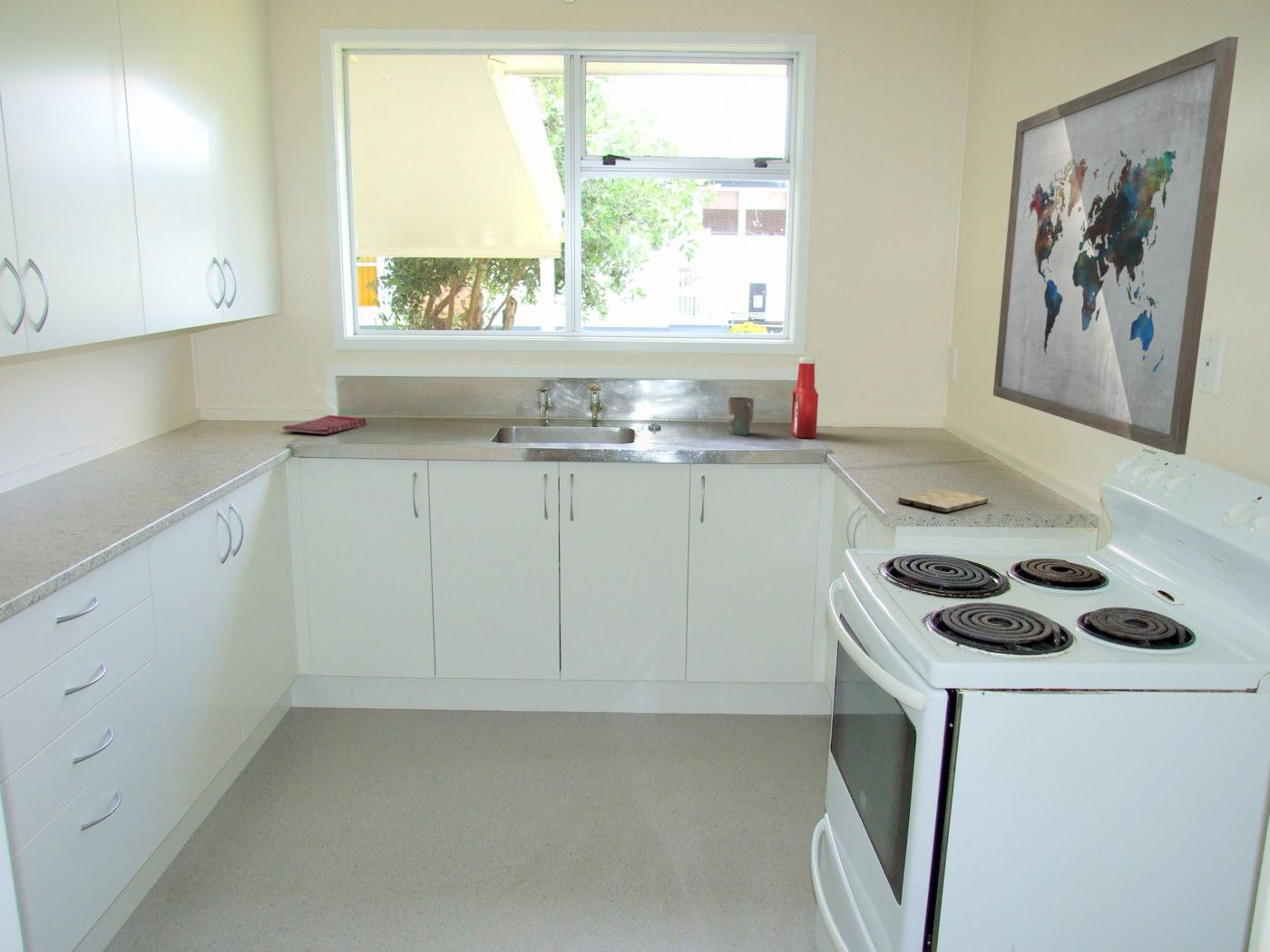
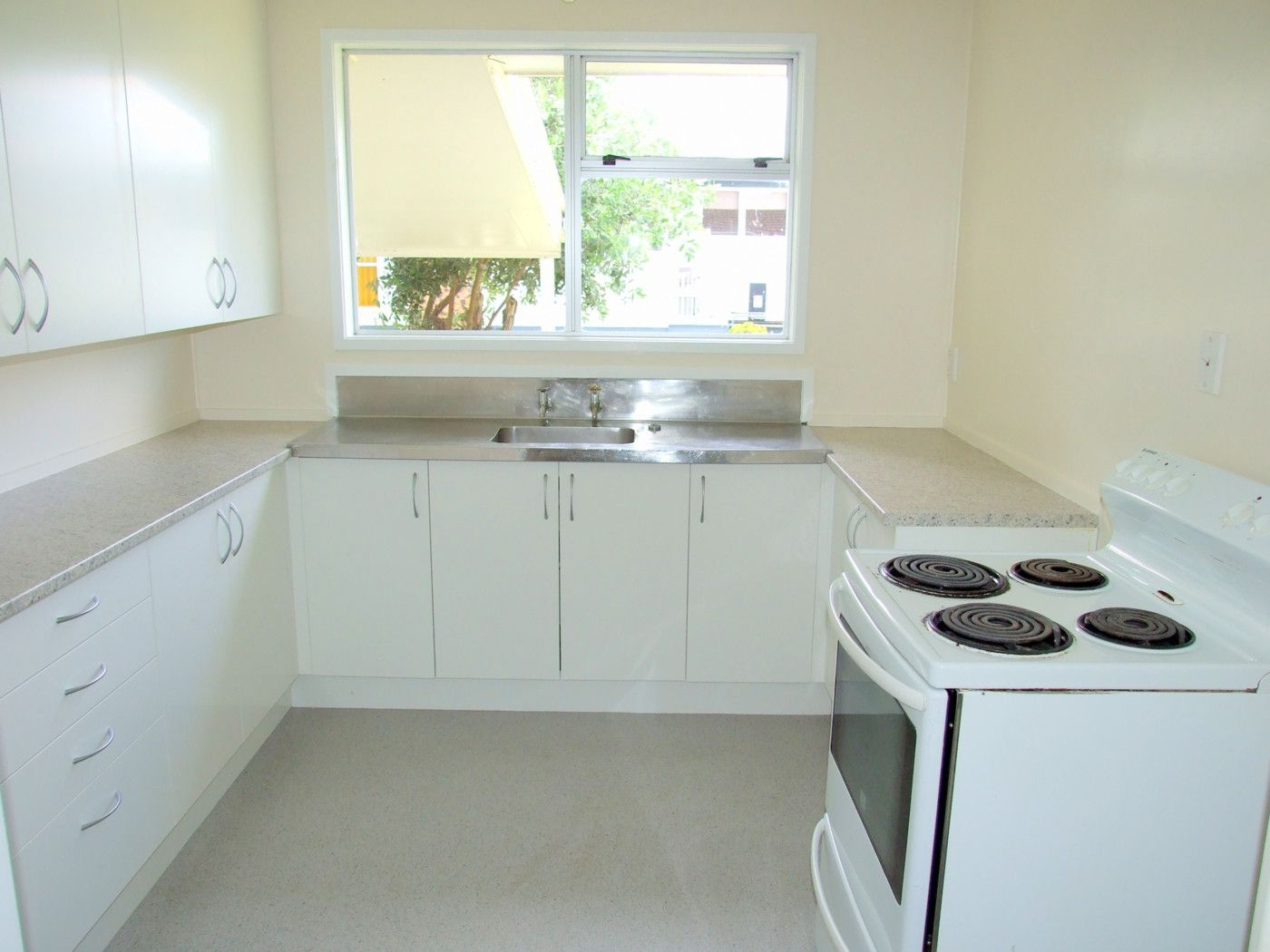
- wall art [992,35,1239,455]
- cutting board [897,488,989,513]
- mug [727,396,755,436]
- dish towel [281,414,367,435]
- soap bottle [790,356,819,439]
